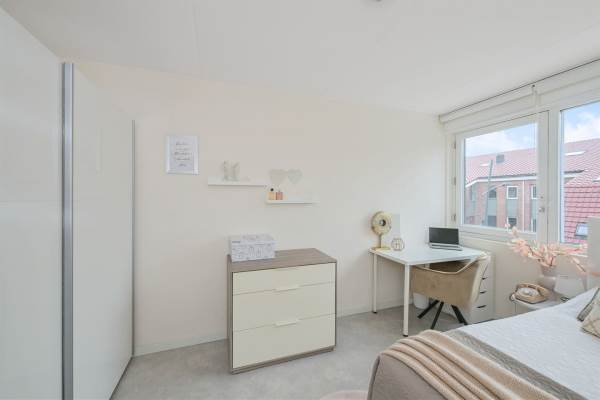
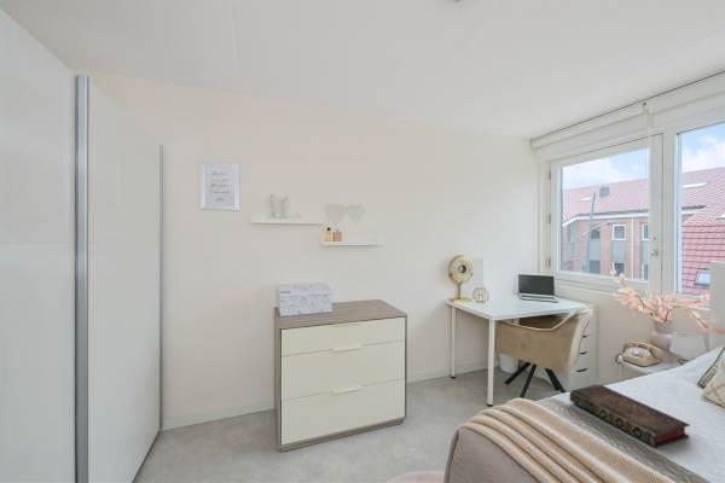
+ book [569,384,691,449]
